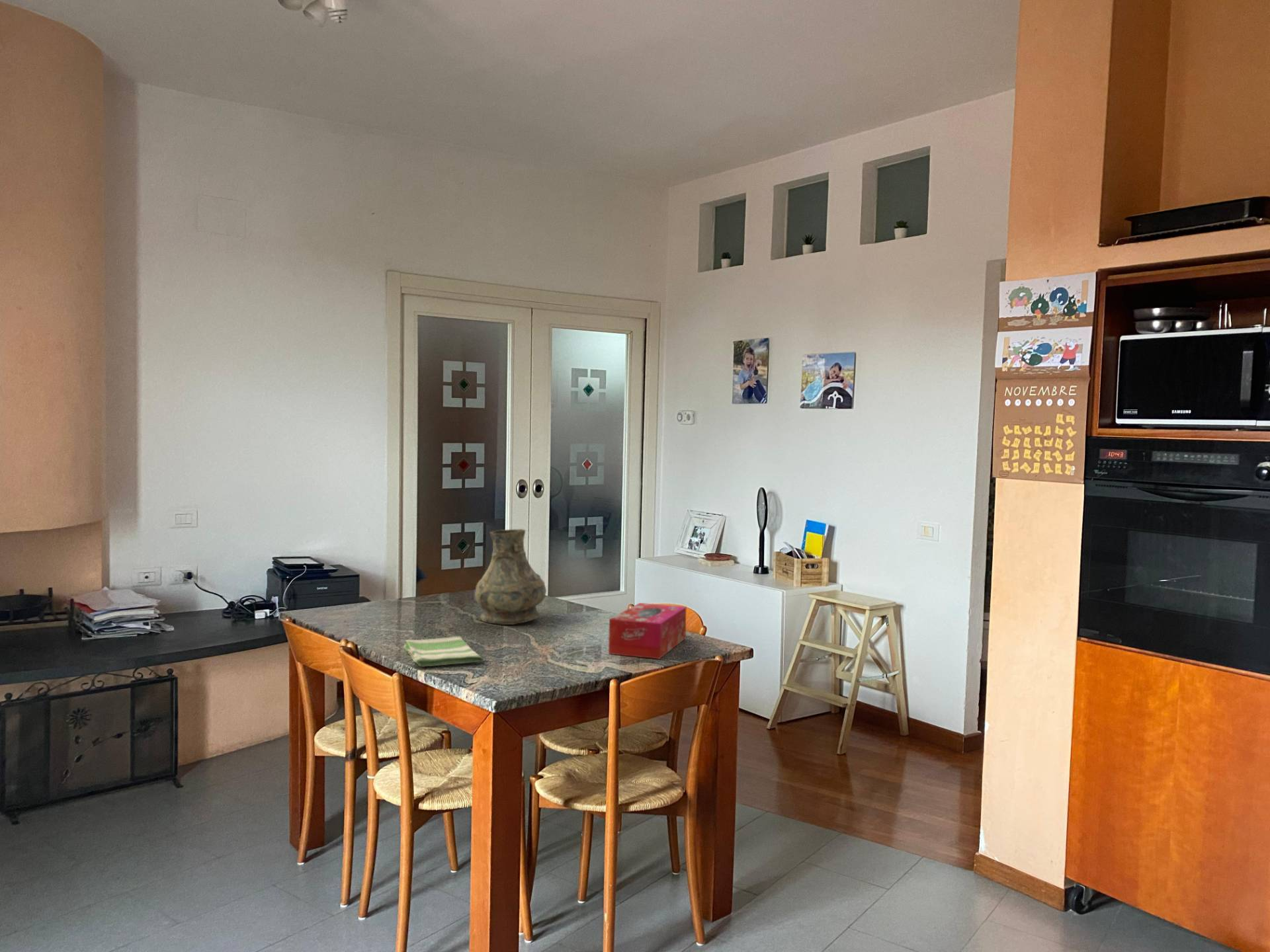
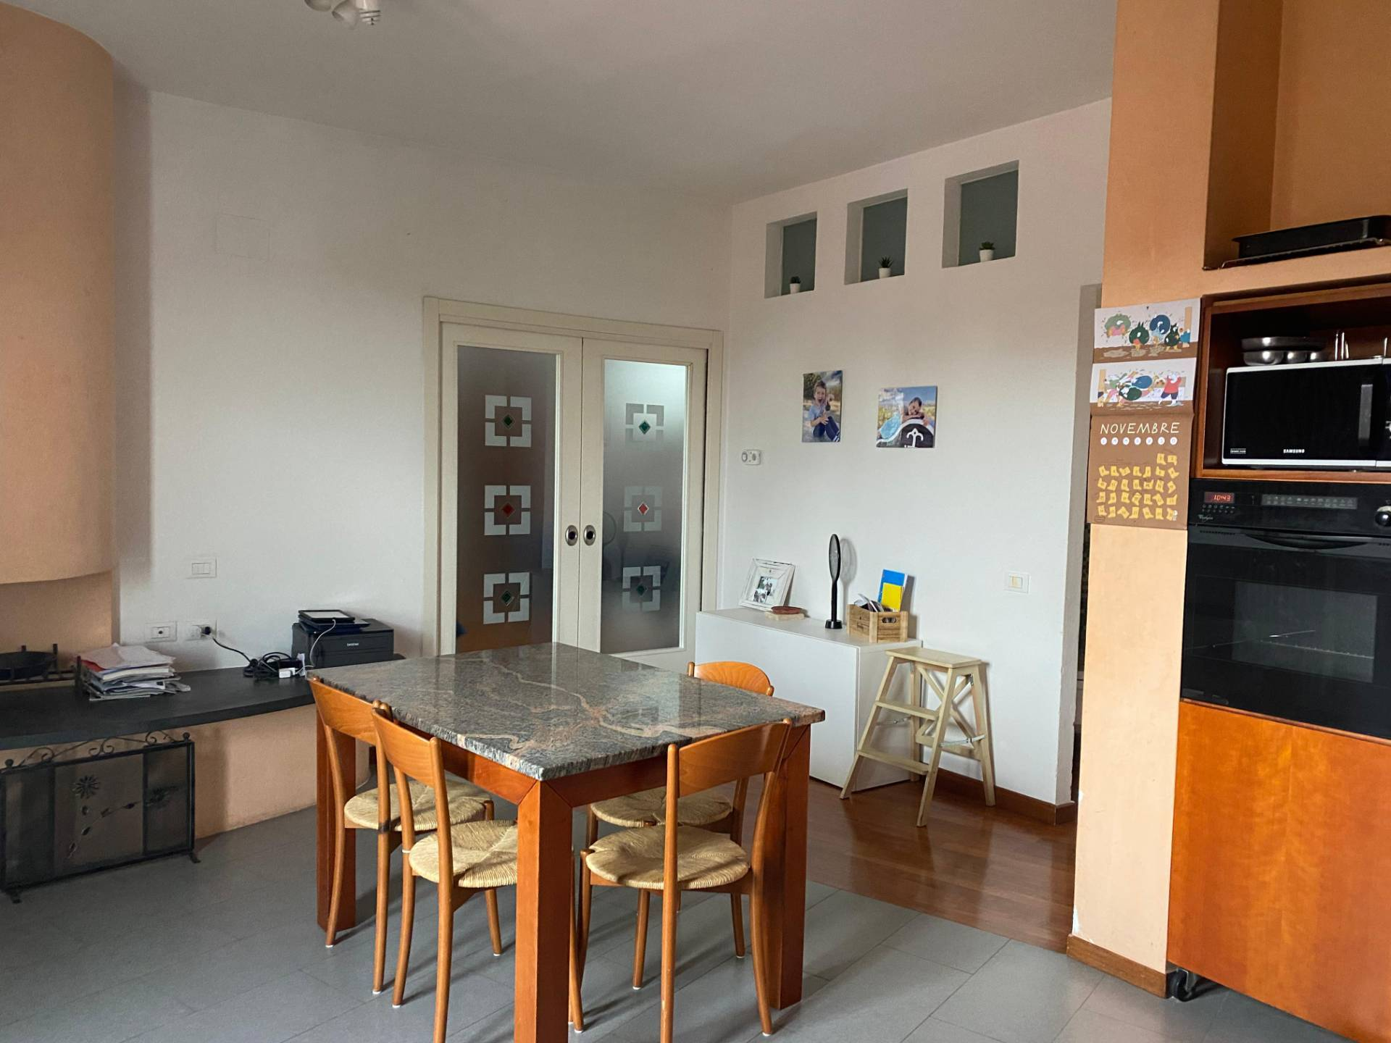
- tissue box [608,602,687,660]
- vase [474,528,547,625]
- dish towel [403,635,484,667]
